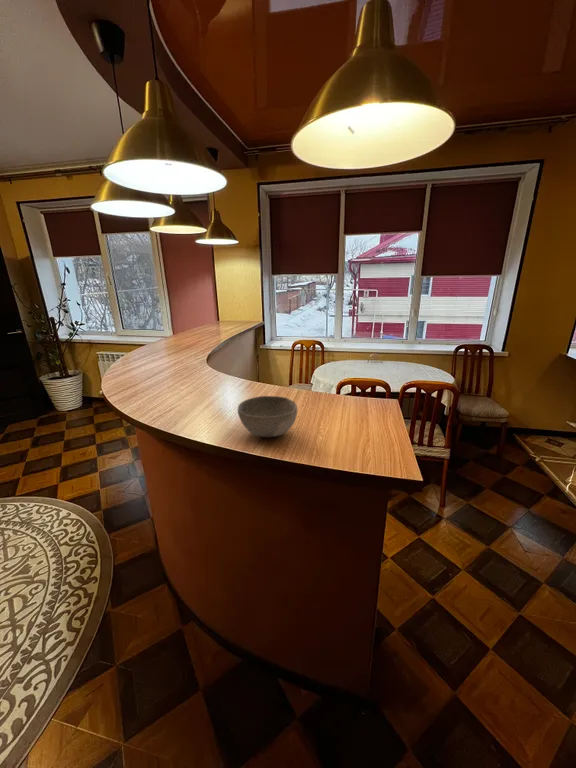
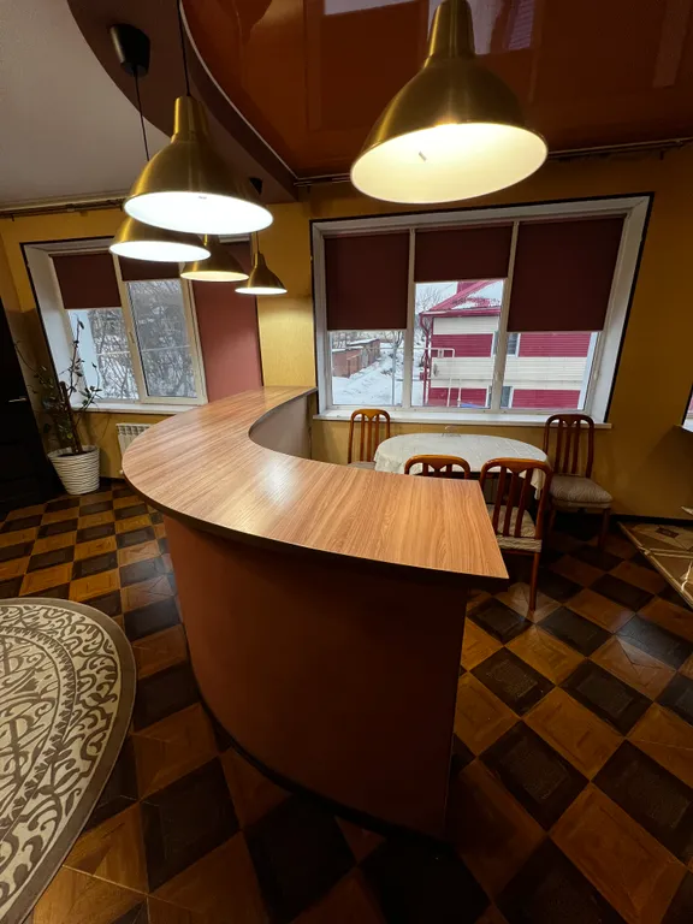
- bowl [237,395,298,438]
